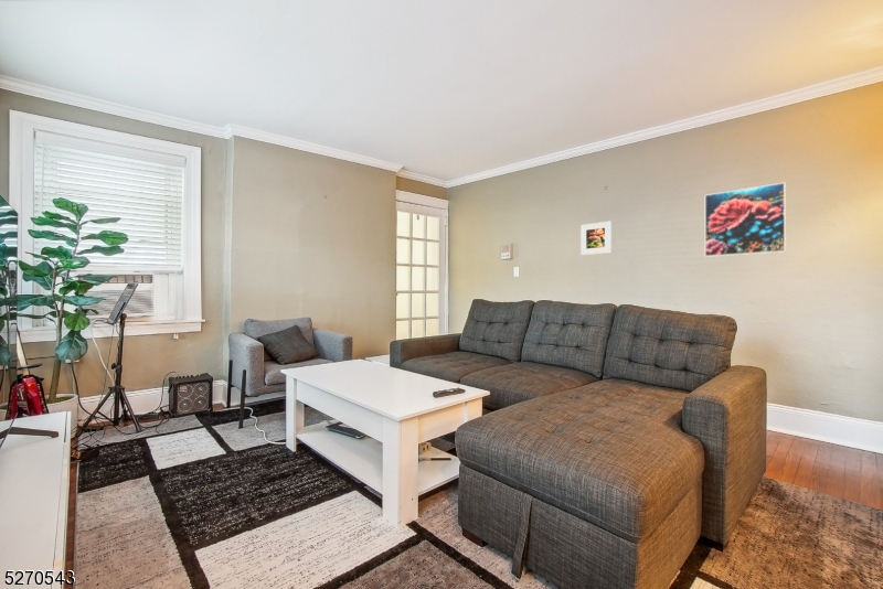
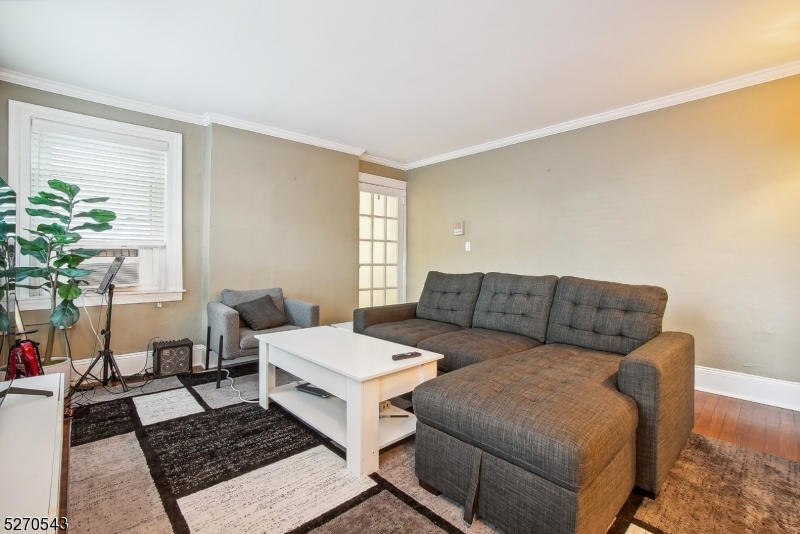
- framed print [579,221,613,256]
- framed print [704,181,787,258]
